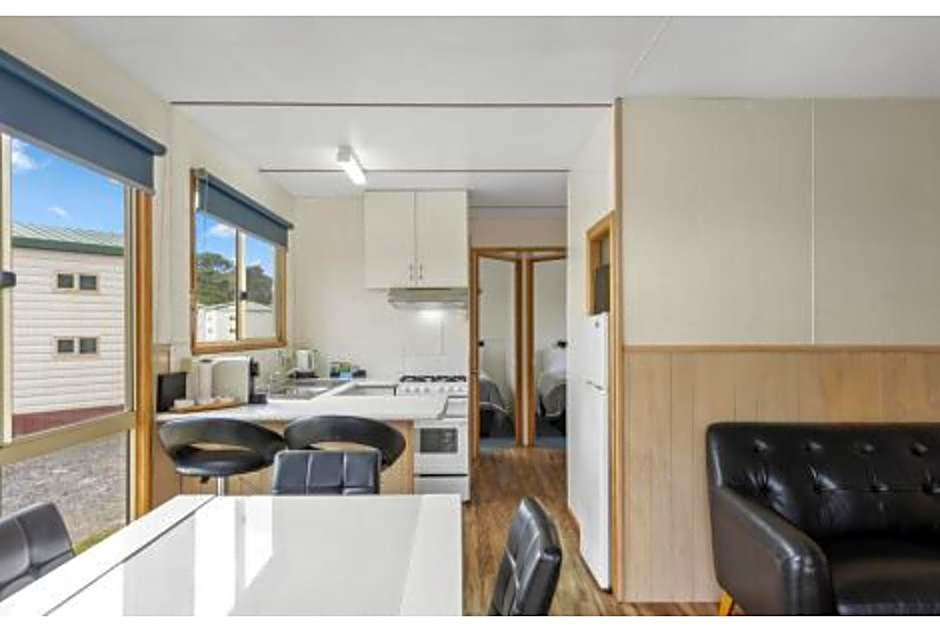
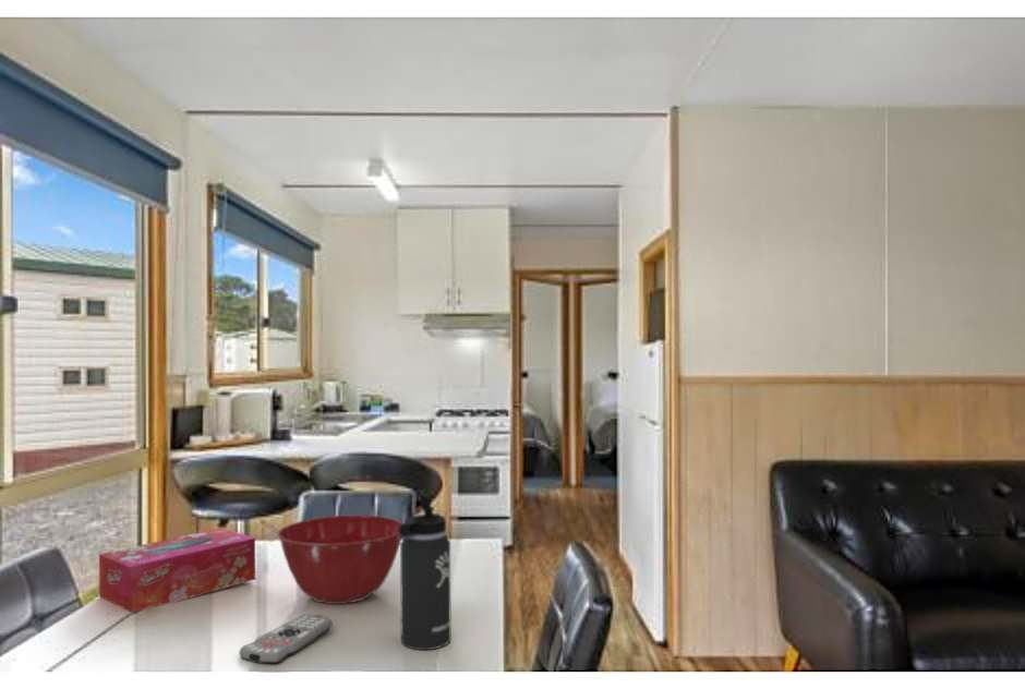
+ tissue box [98,527,256,613]
+ remote control [238,613,334,665]
+ thermos bottle [399,494,453,651]
+ mixing bowl [276,515,403,605]
